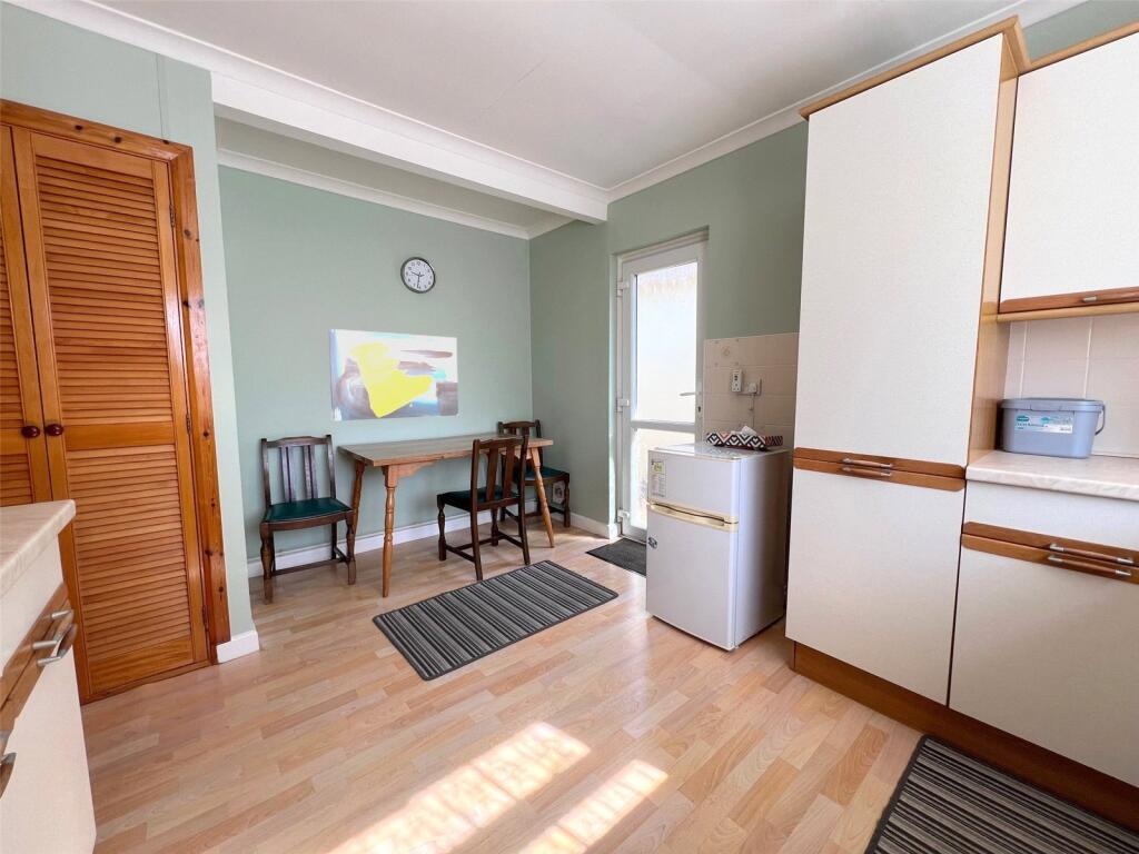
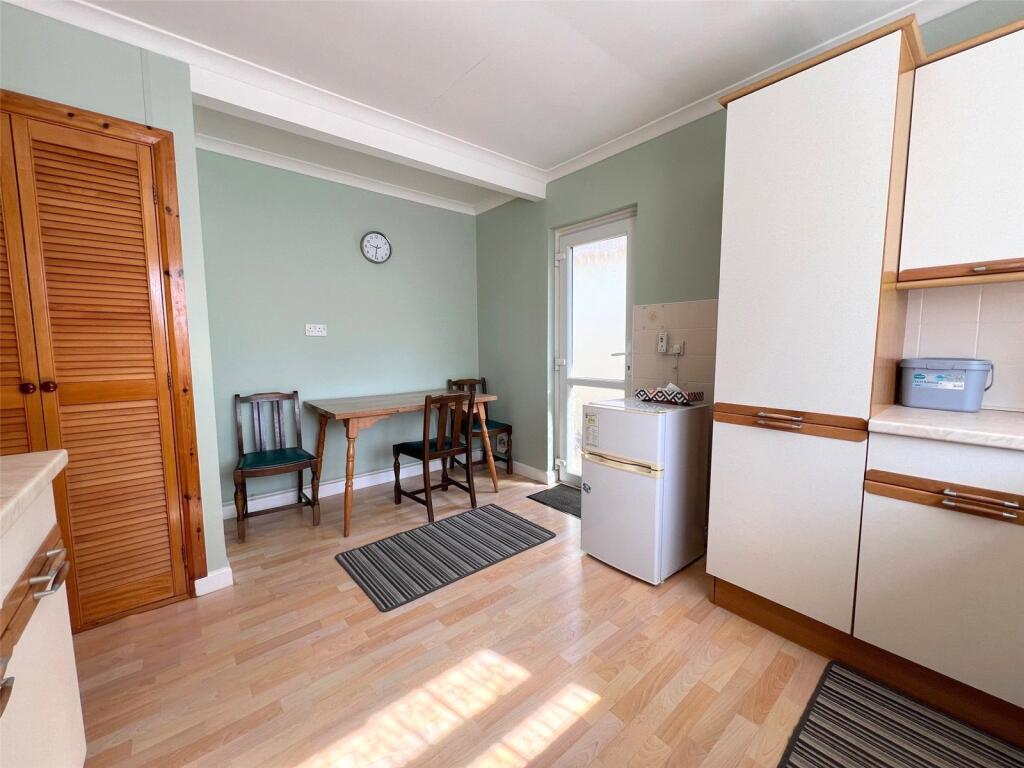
- wall art [327,328,459,421]
